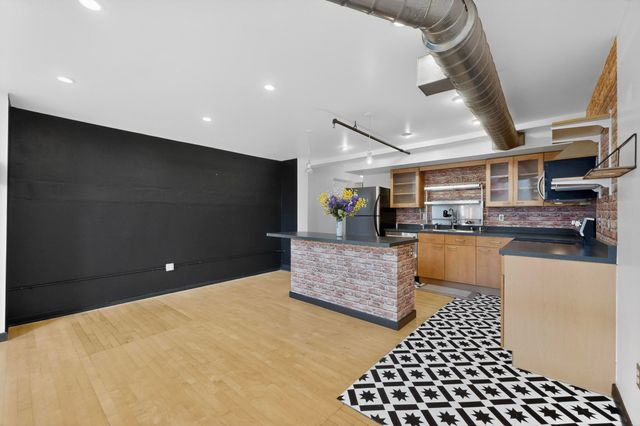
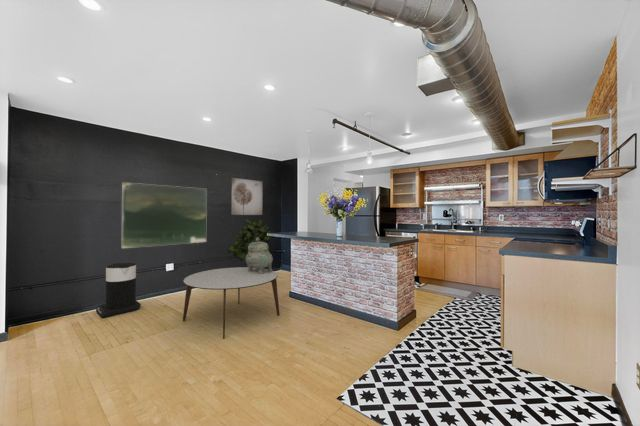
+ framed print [121,181,208,249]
+ wall art [230,177,264,216]
+ vessel [245,237,274,274]
+ indoor plant [227,218,274,268]
+ dining table [182,266,280,340]
+ trash can [95,262,142,319]
